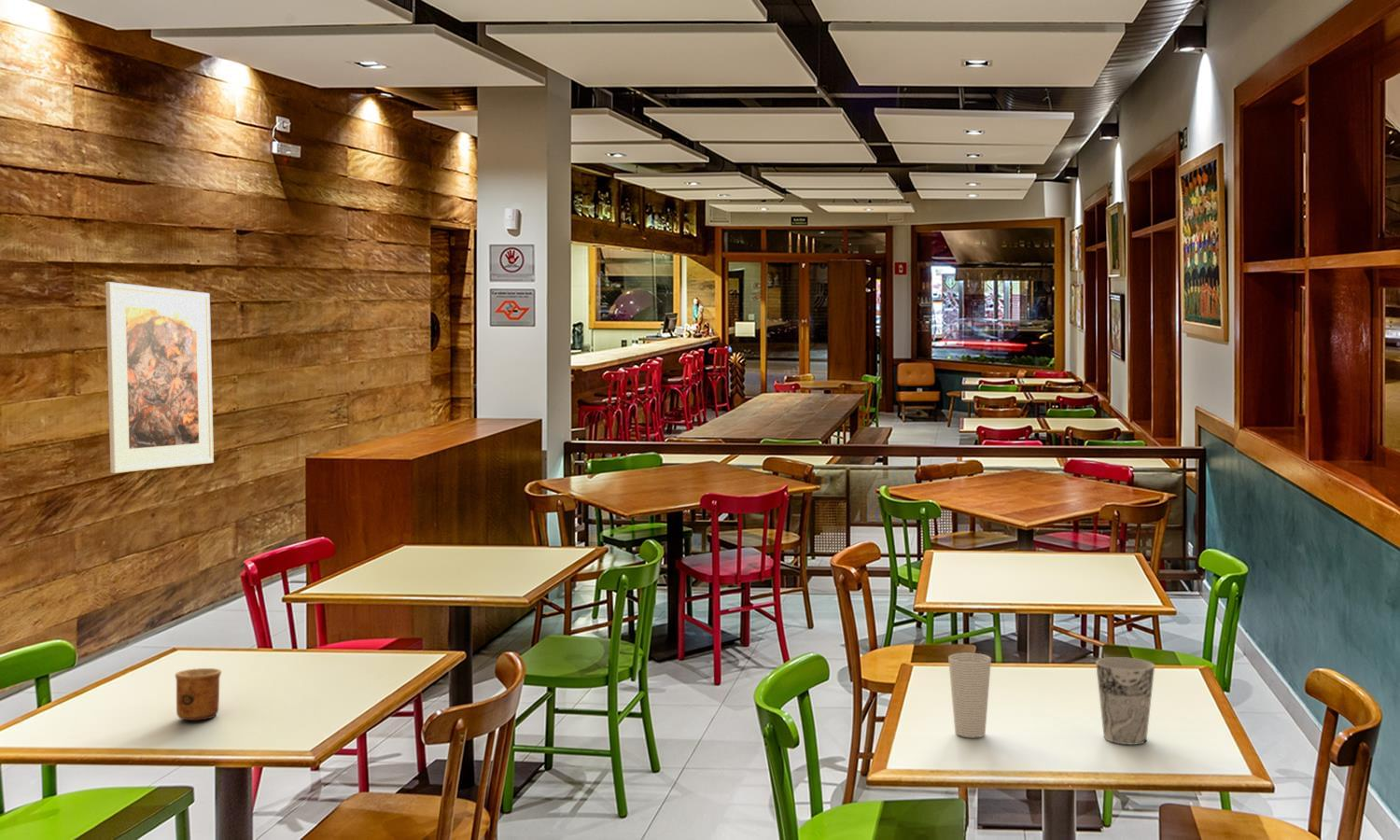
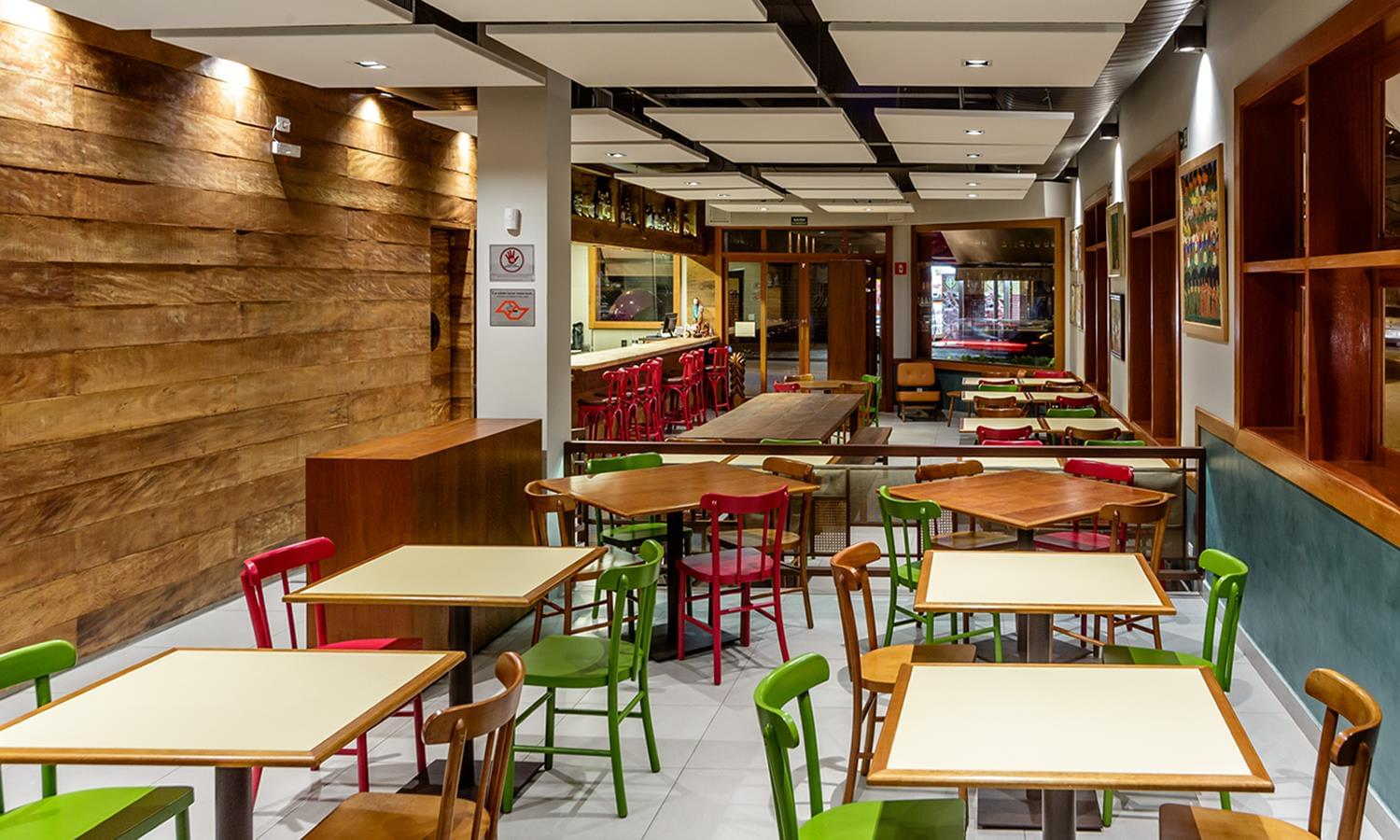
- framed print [105,281,215,474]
- cup [1095,656,1155,746]
- cup [175,667,222,721]
- cup [947,651,992,738]
